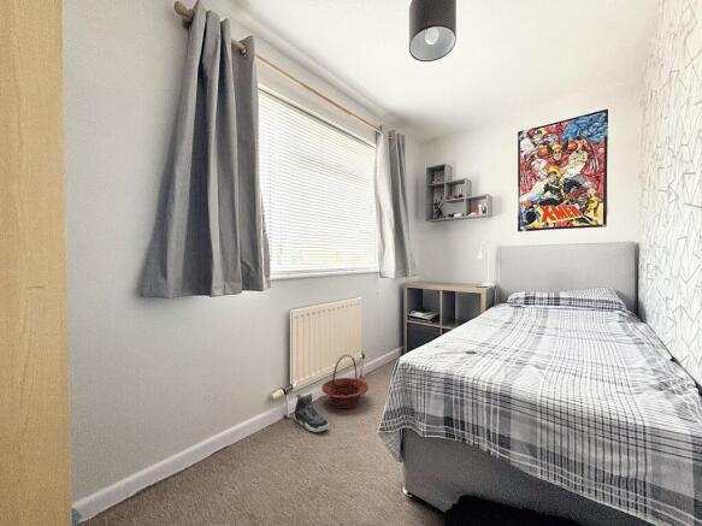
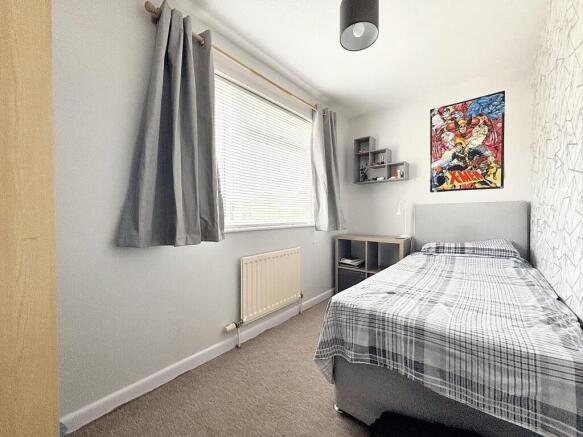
- basket [320,354,370,409]
- sneaker [293,392,330,433]
